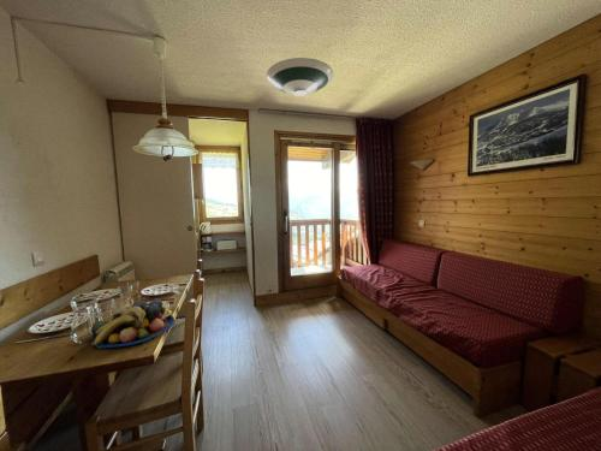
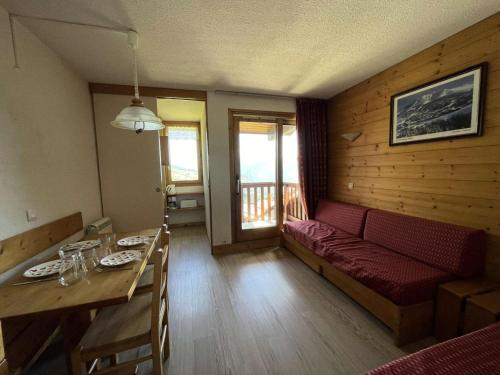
- fruit bowl [90,297,175,349]
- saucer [266,57,334,97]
